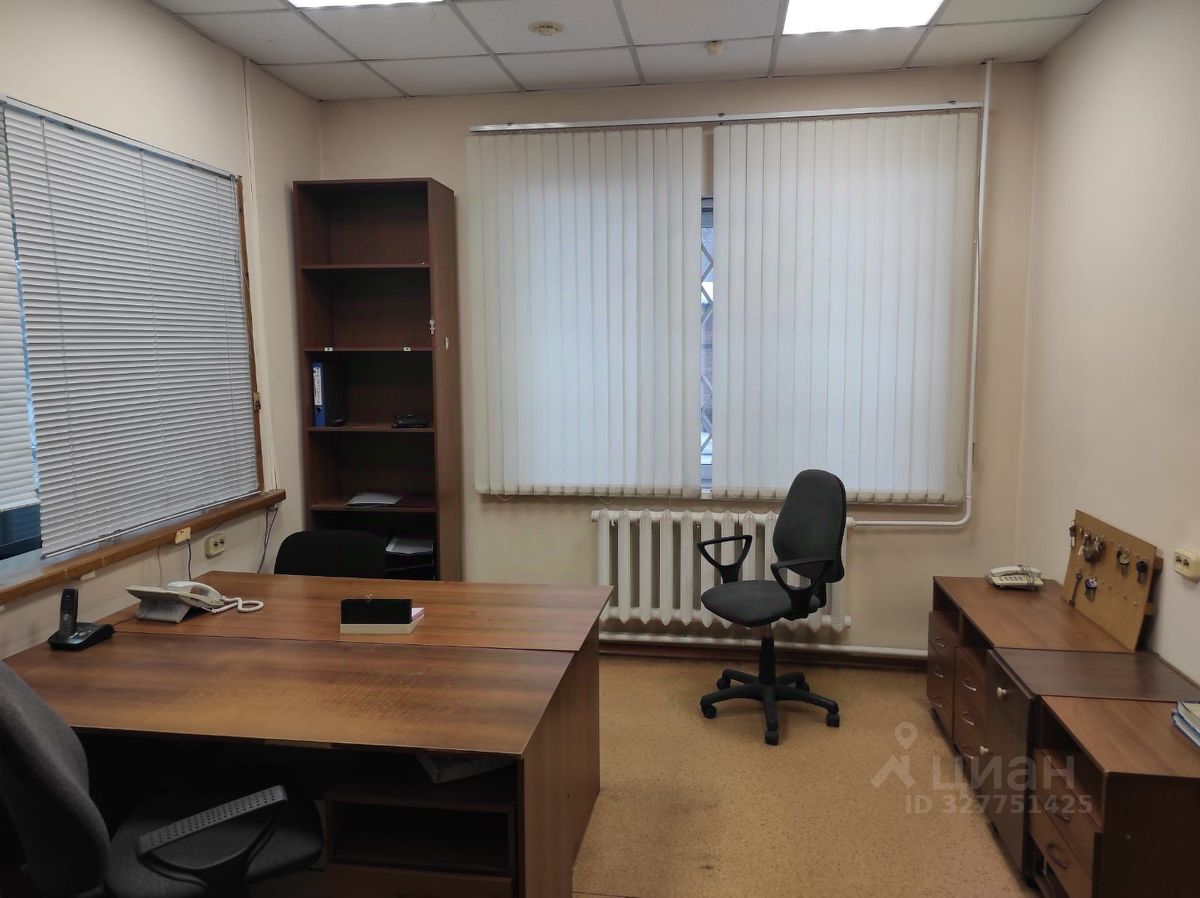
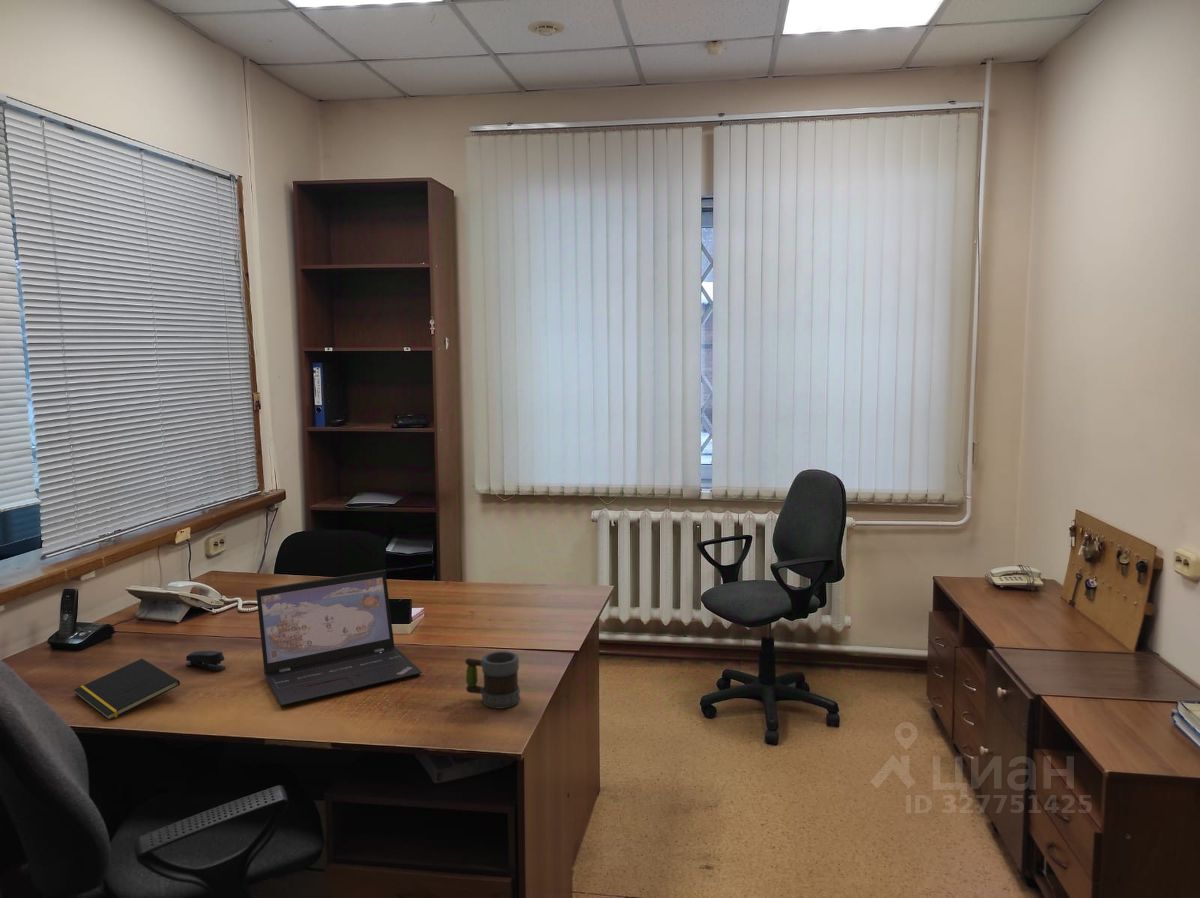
+ stapler [185,650,226,672]
+ notepad [73,658,181,721]
+ mug [464,650,521,709]
+ laptop [255,569,423,707]
